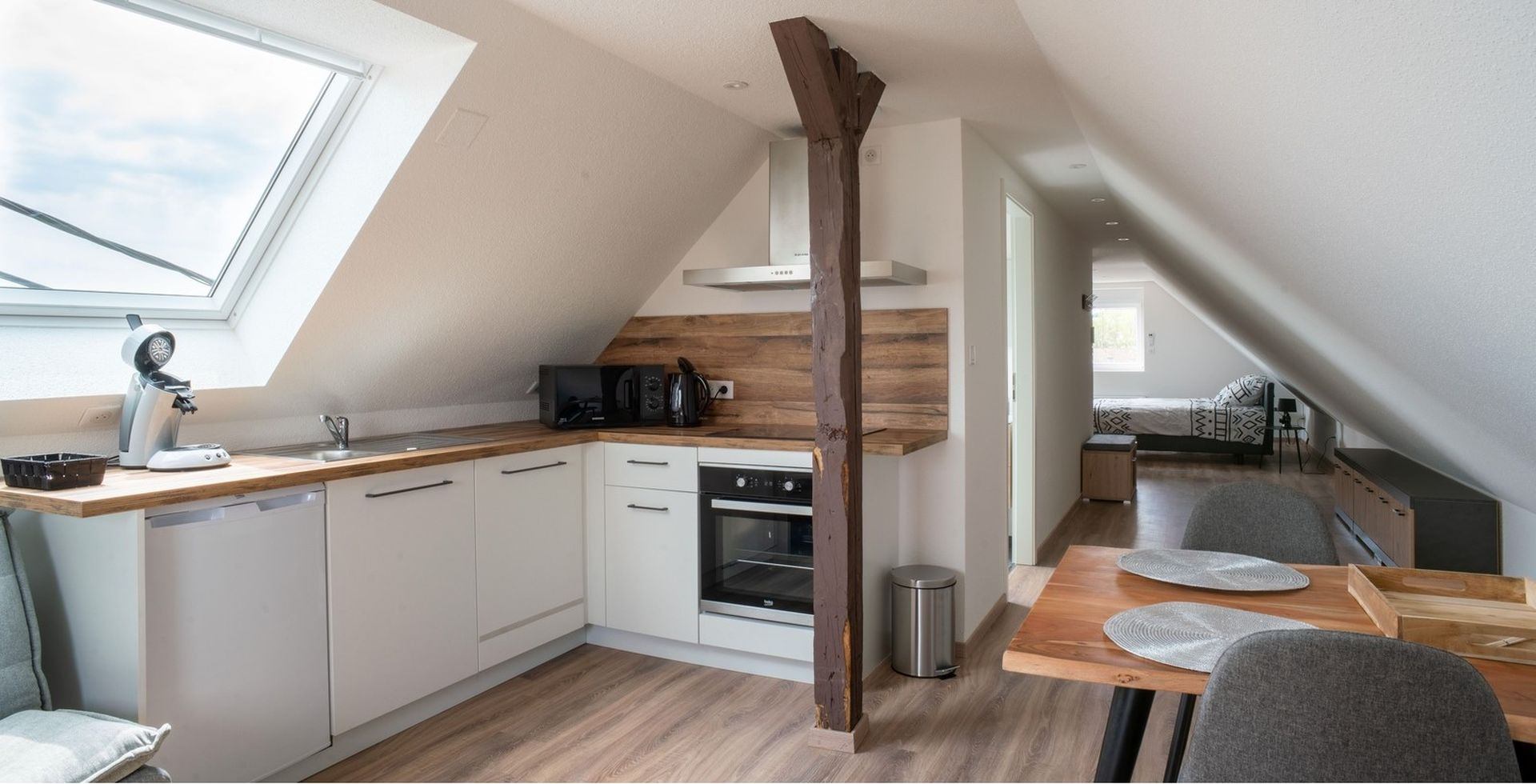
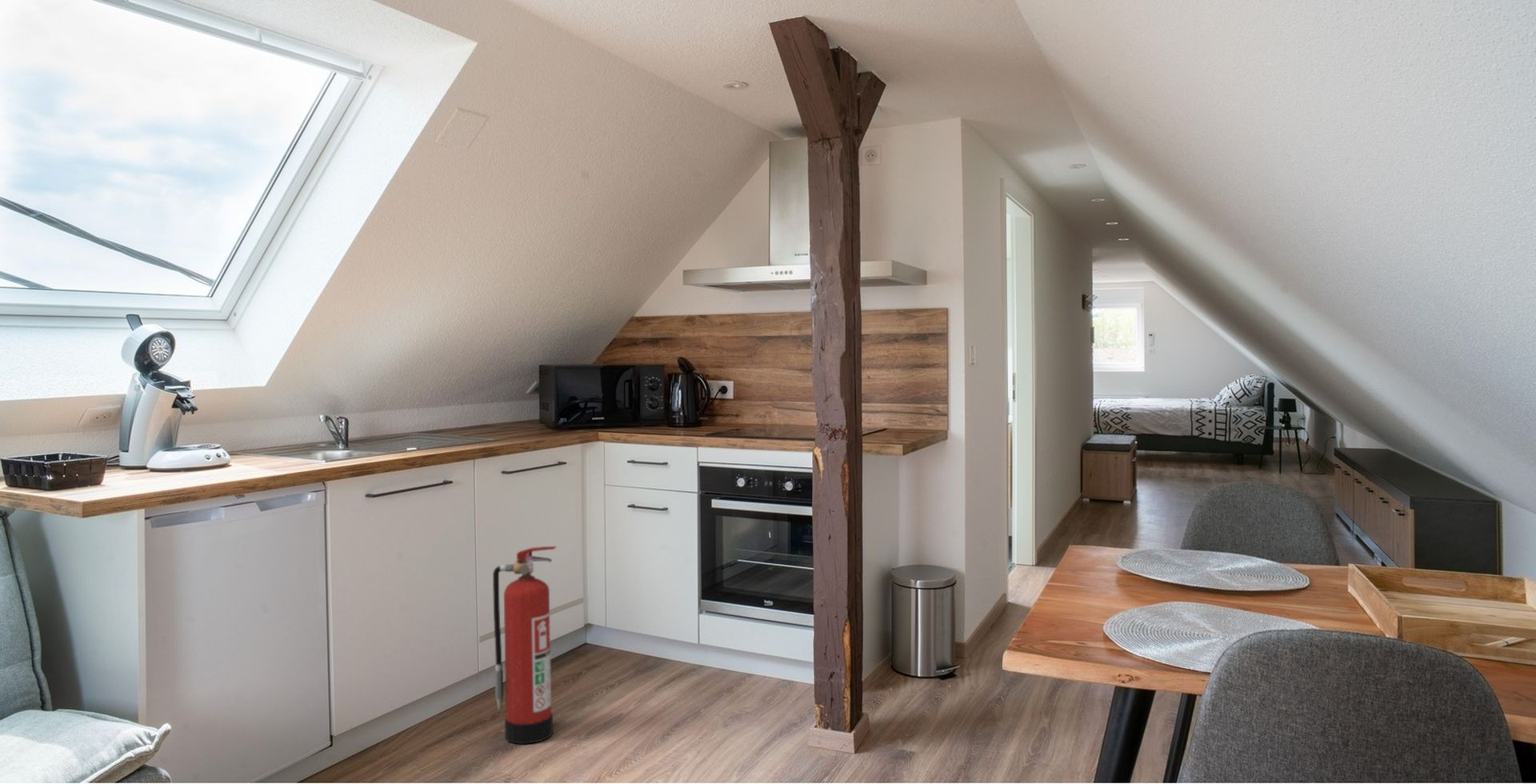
+ fire extinguisher [492,546,557,745]
